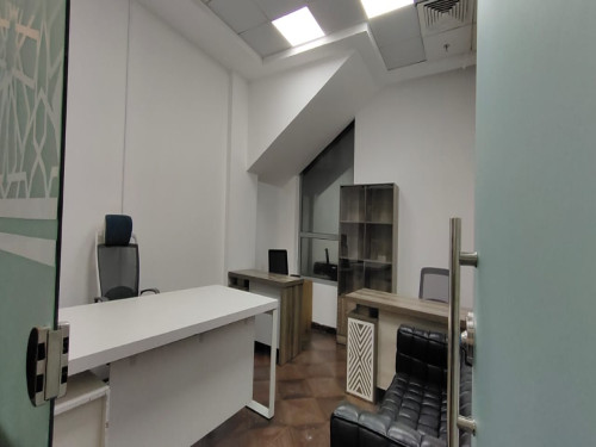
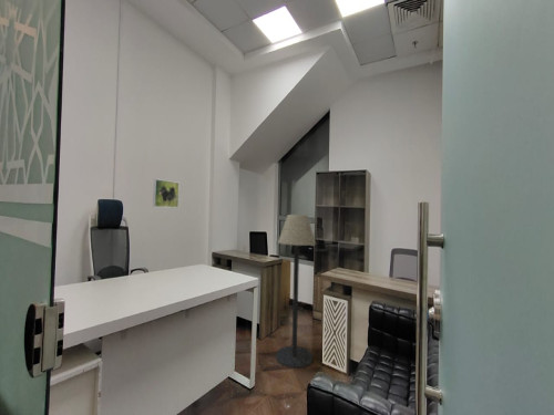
+ floor lamp [275,214,317,370]
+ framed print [152,178,181,209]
